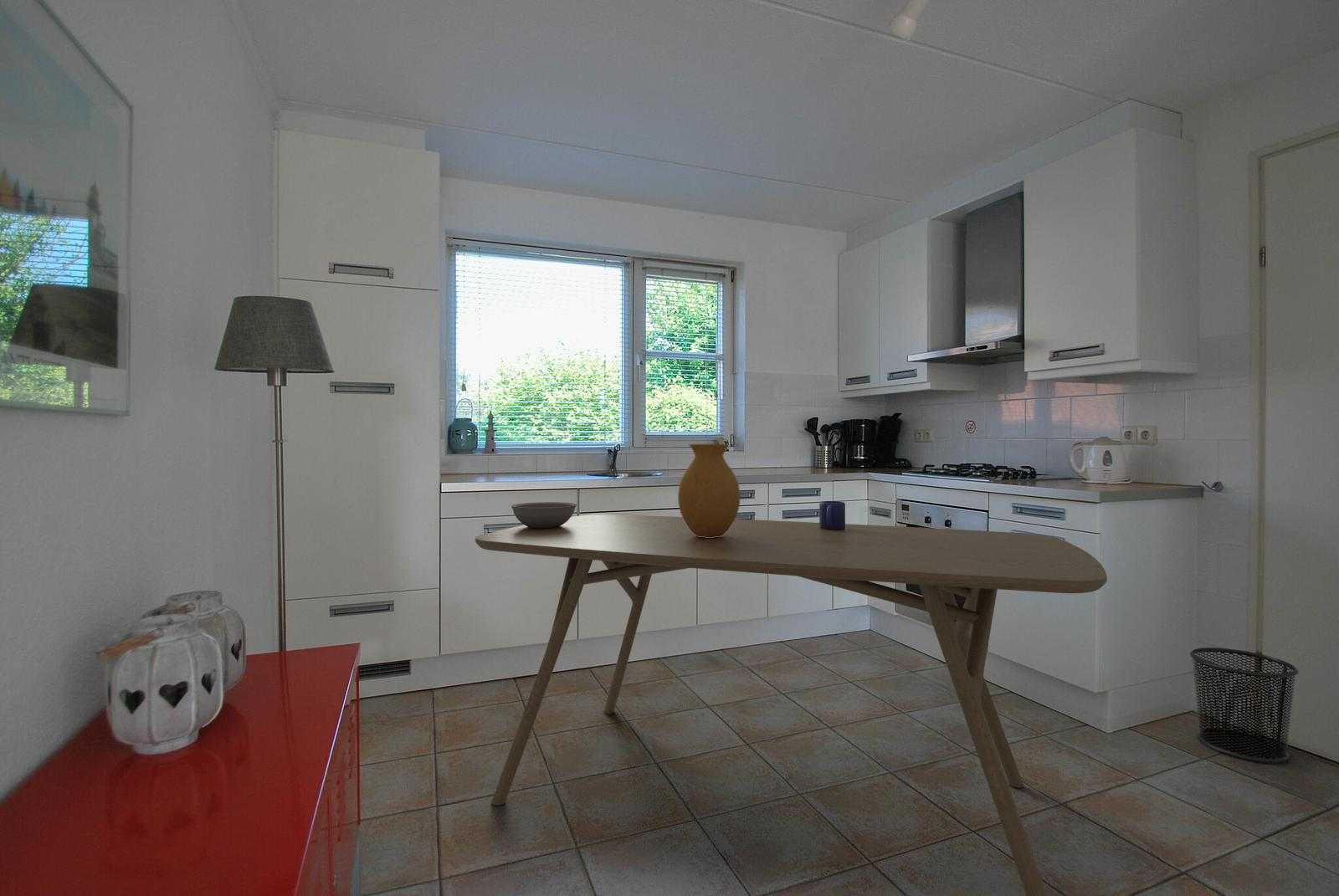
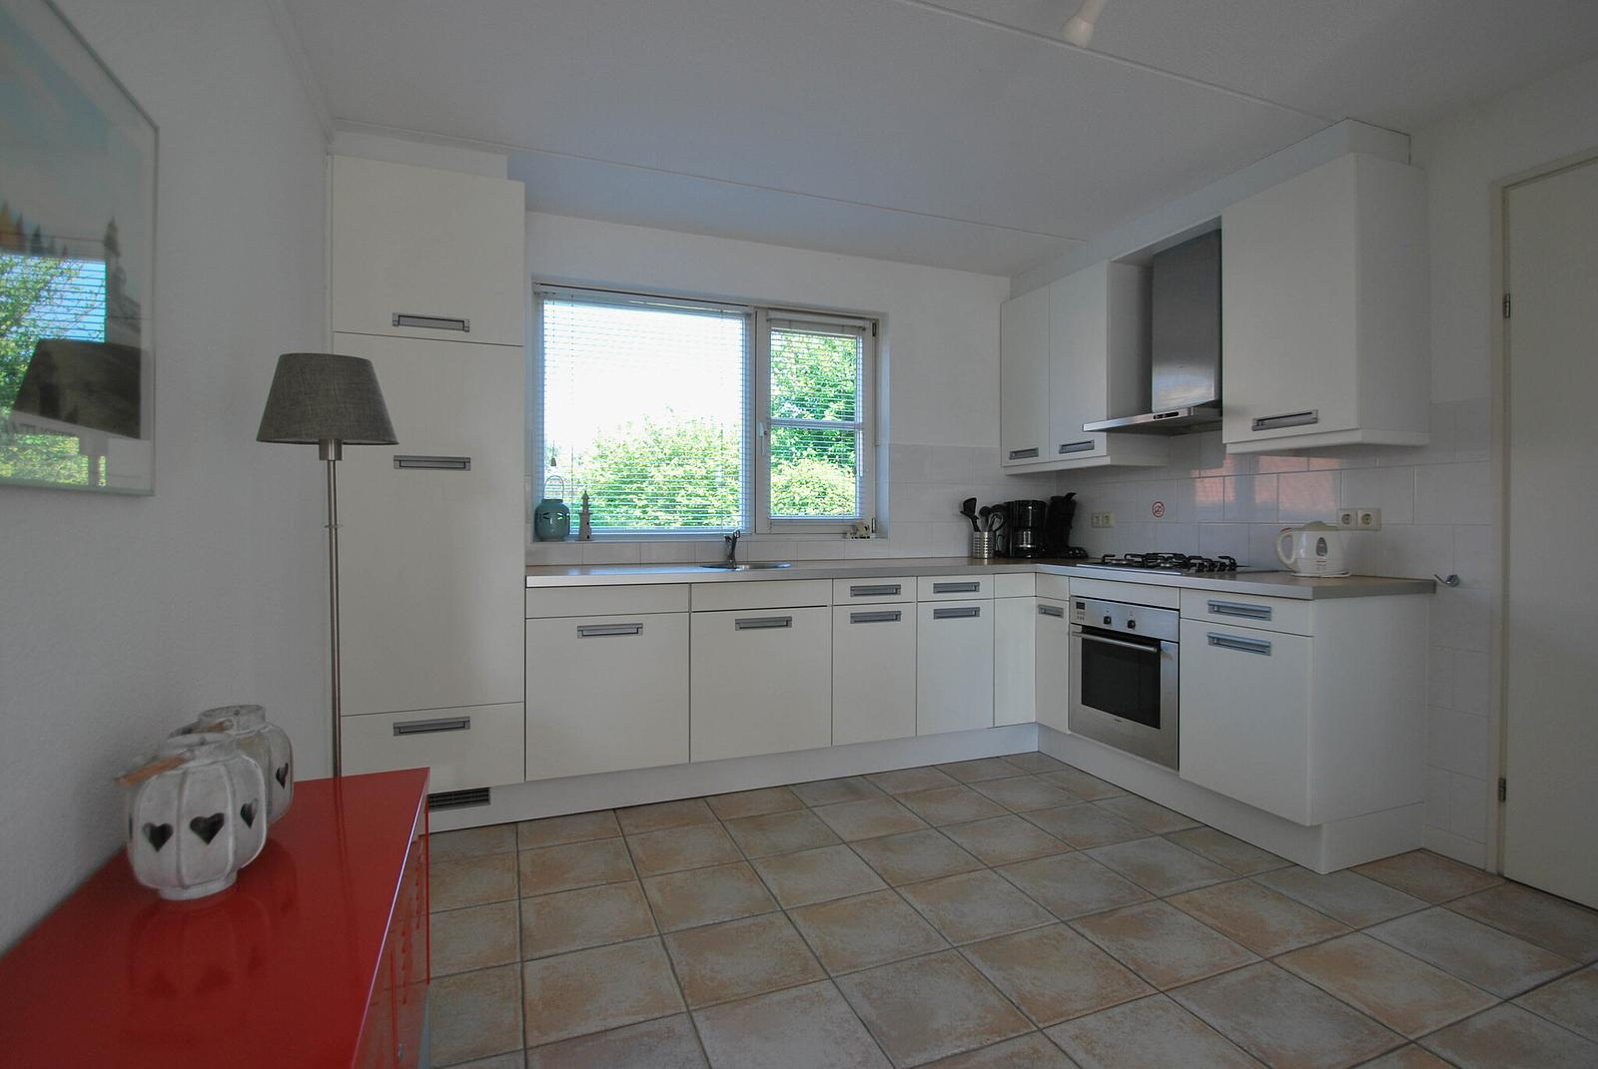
- mug [818,500,846,530]
- bowl [510,501,577,528]
- vase [677,443,741,538]
- waste bin [1189,647,1300,764]
- dining table [475,514,1108,896]
